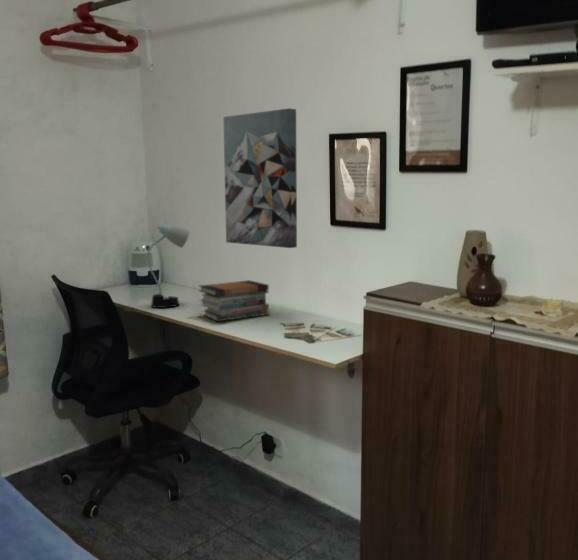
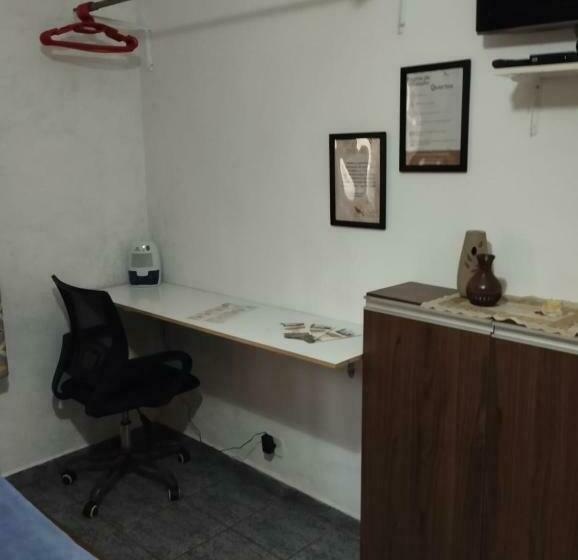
- desk lamp [146,223,191,309]
- book stack [198,279,270,322]
- wall art [222,107,298,249]
